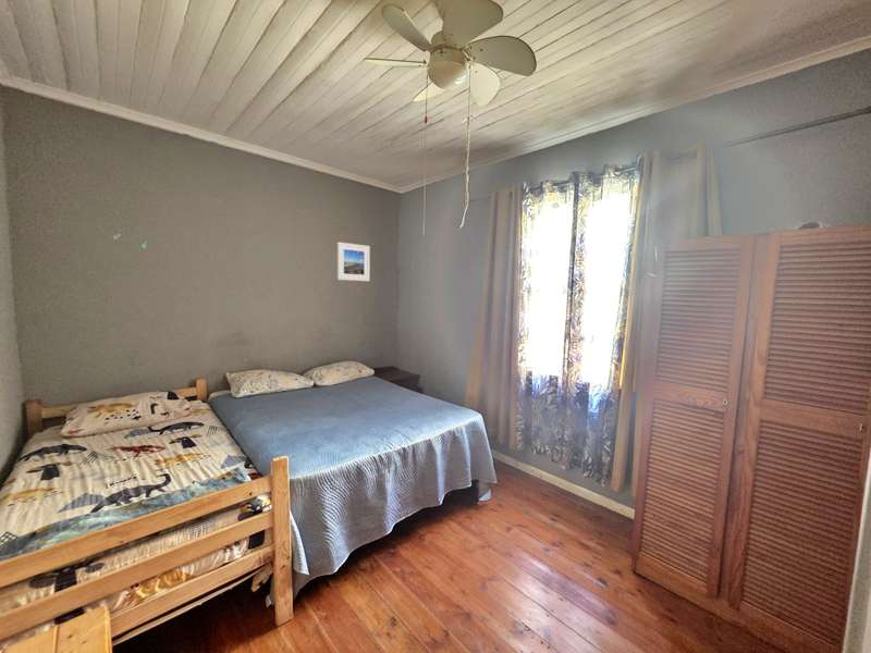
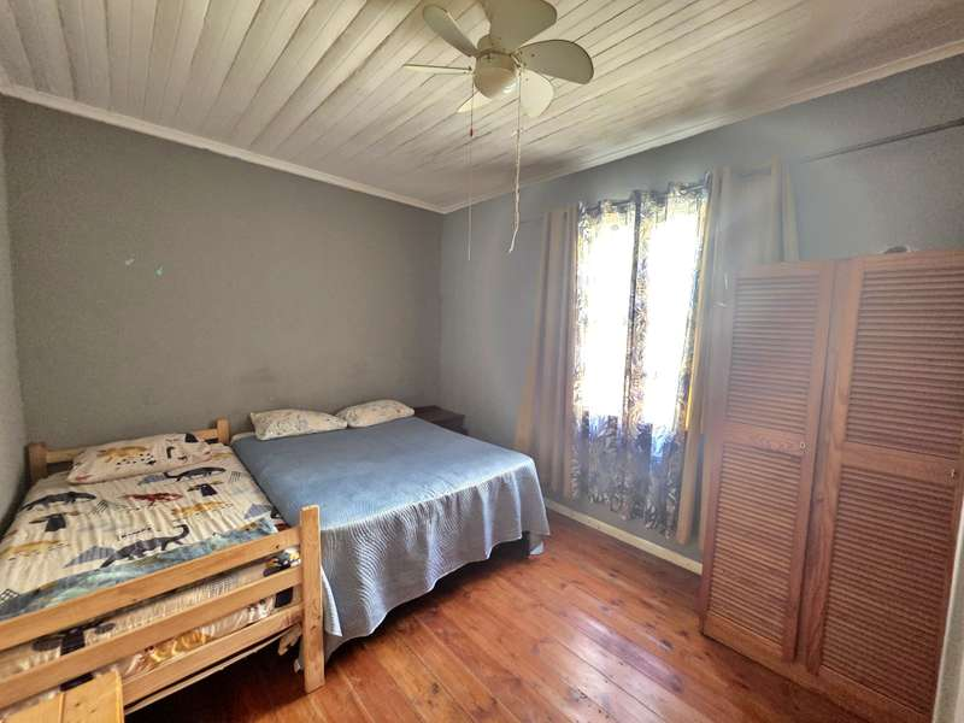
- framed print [336,241,371,282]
